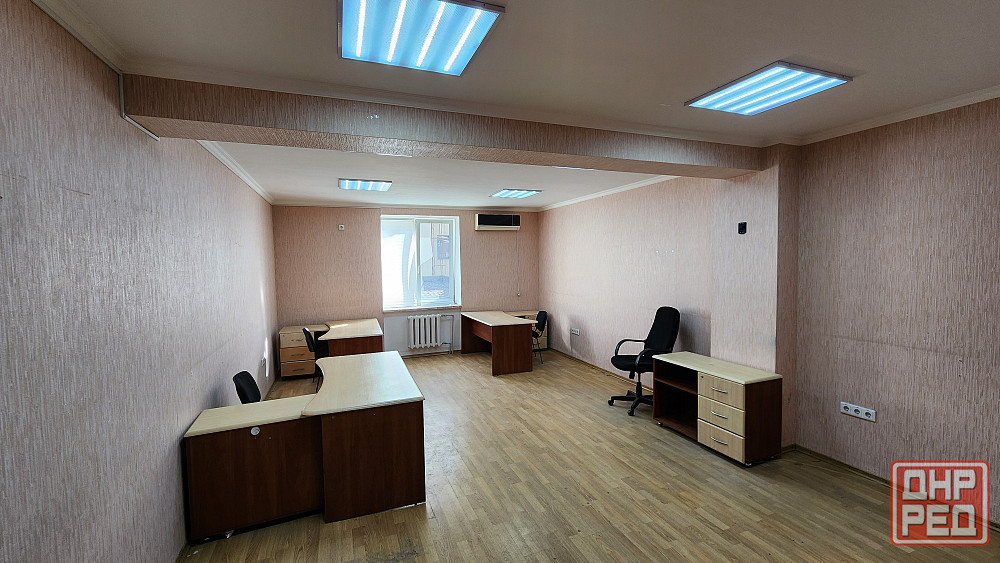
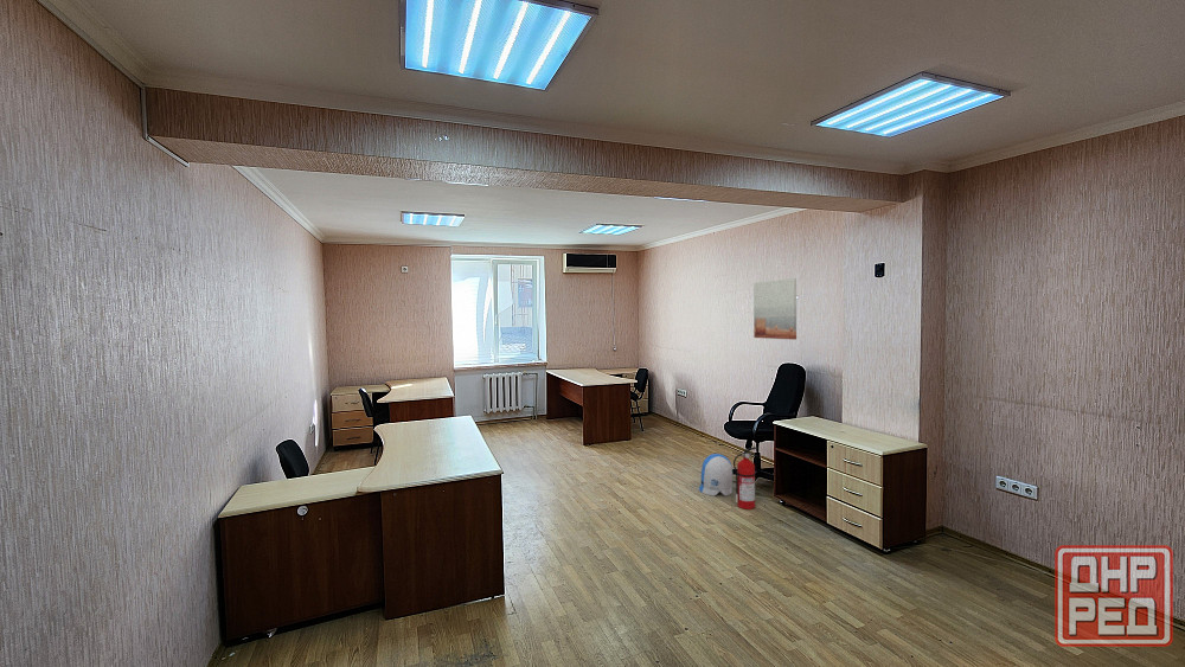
+ wall art [752,277,798,341]
+ fire extinguisher [732,445,760,511]
+ sun visor [698,453,734,496]
